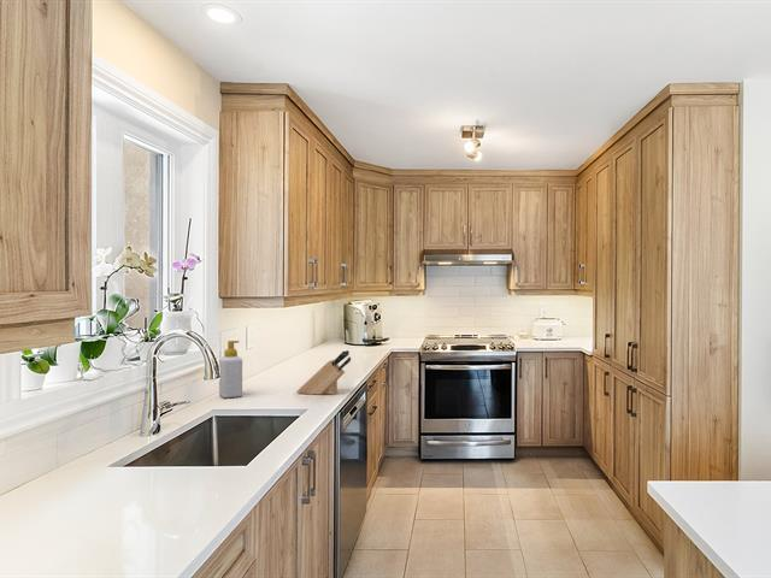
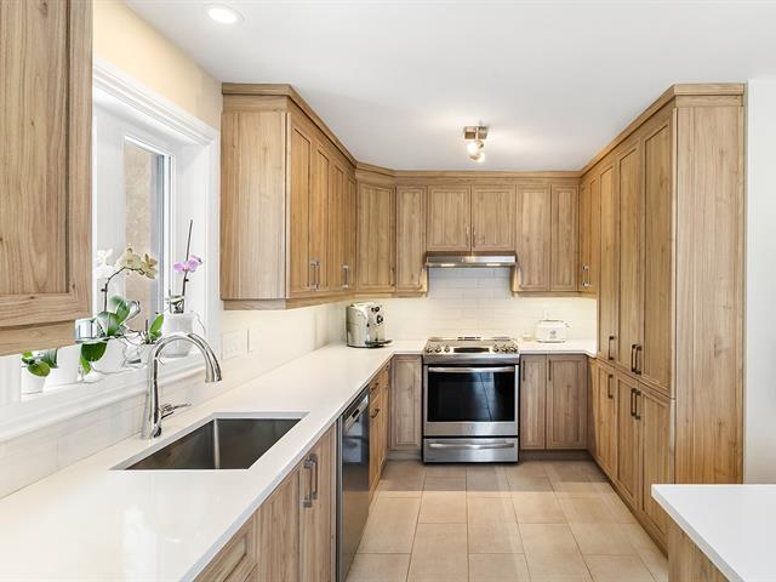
- knife block [295,349,352,395]
- soap bottle [218,340,243,399]
